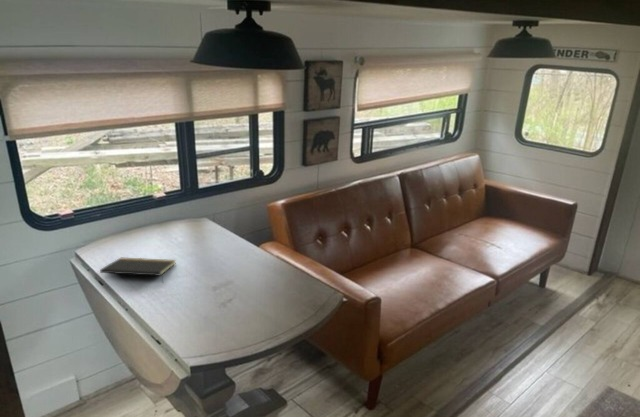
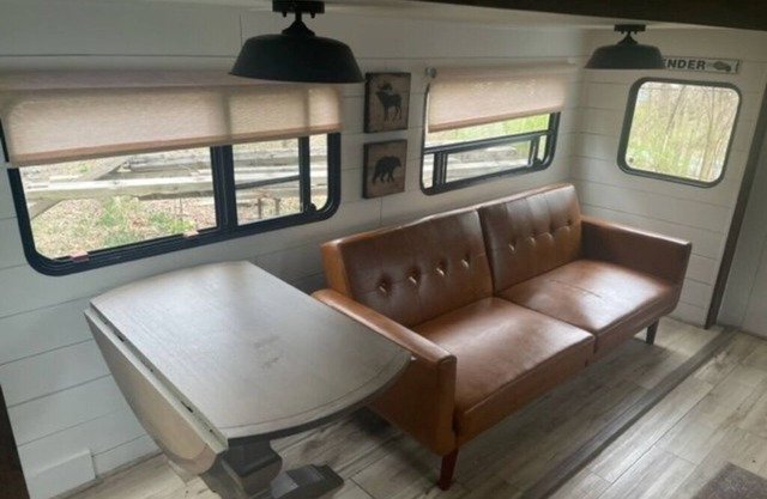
- notepad [99,257,177,283]
